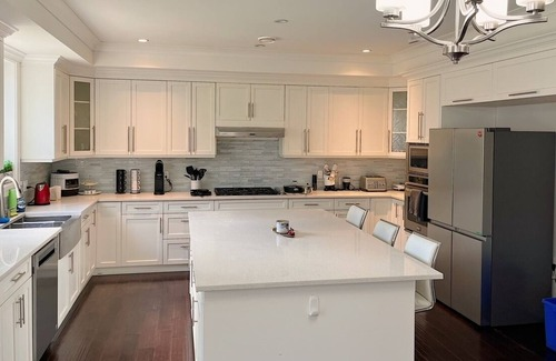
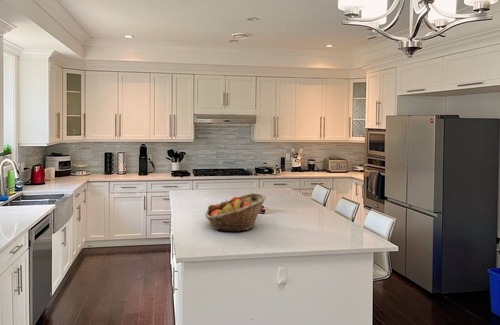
+ fruit basket [204,192,268,233]
